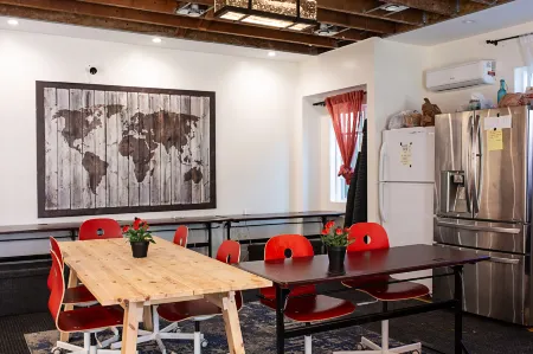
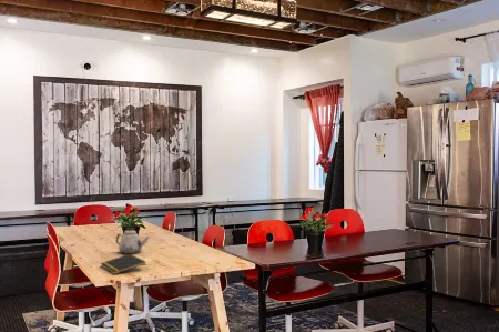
+ notepad [100,253,146,275]
+ teapot [115,228,150,254]
